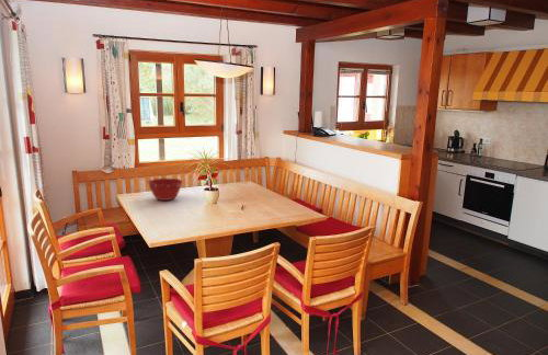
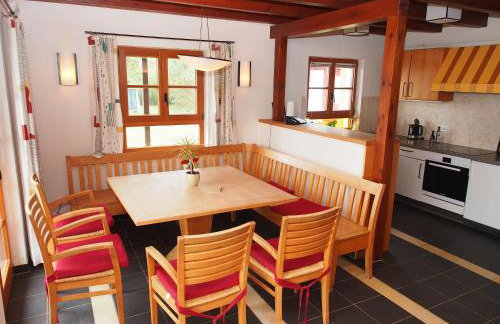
- mixing bowl [147,178,184,202]
